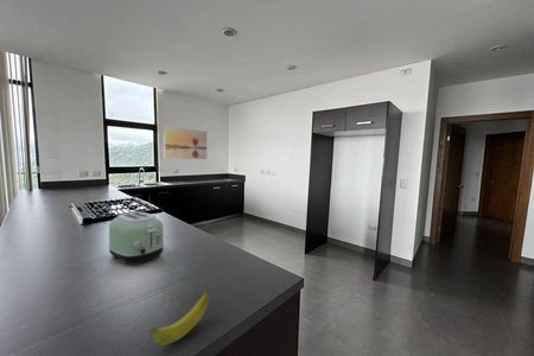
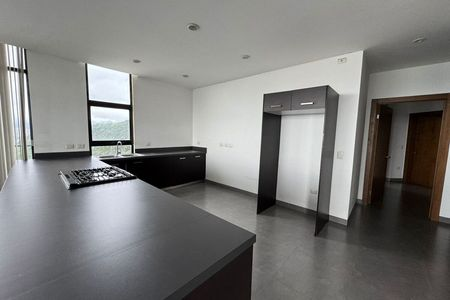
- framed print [163,125,208,160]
- banana [148,291,211,347]
- toaster [107,211,166,266]
